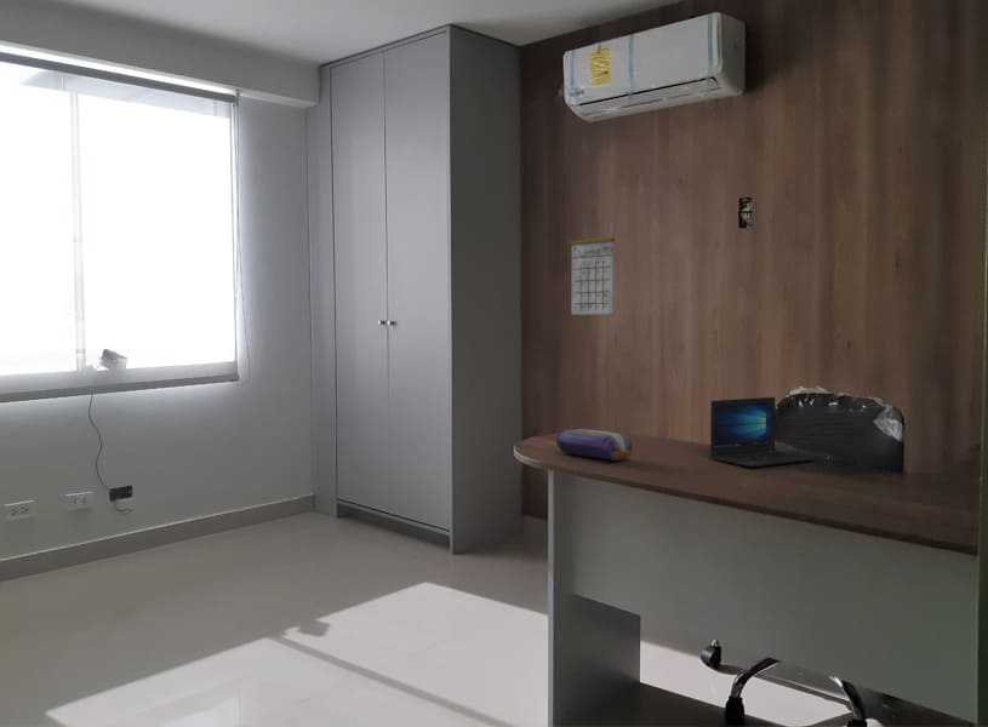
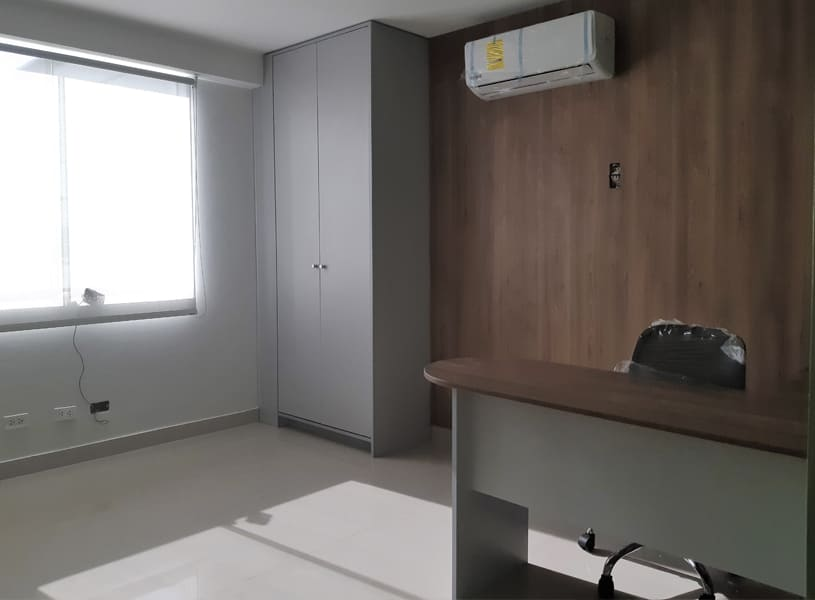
- calendar [570,222,616,316]
- laptop [708,396,816,468]
- pencil case [555,428,633,462]
